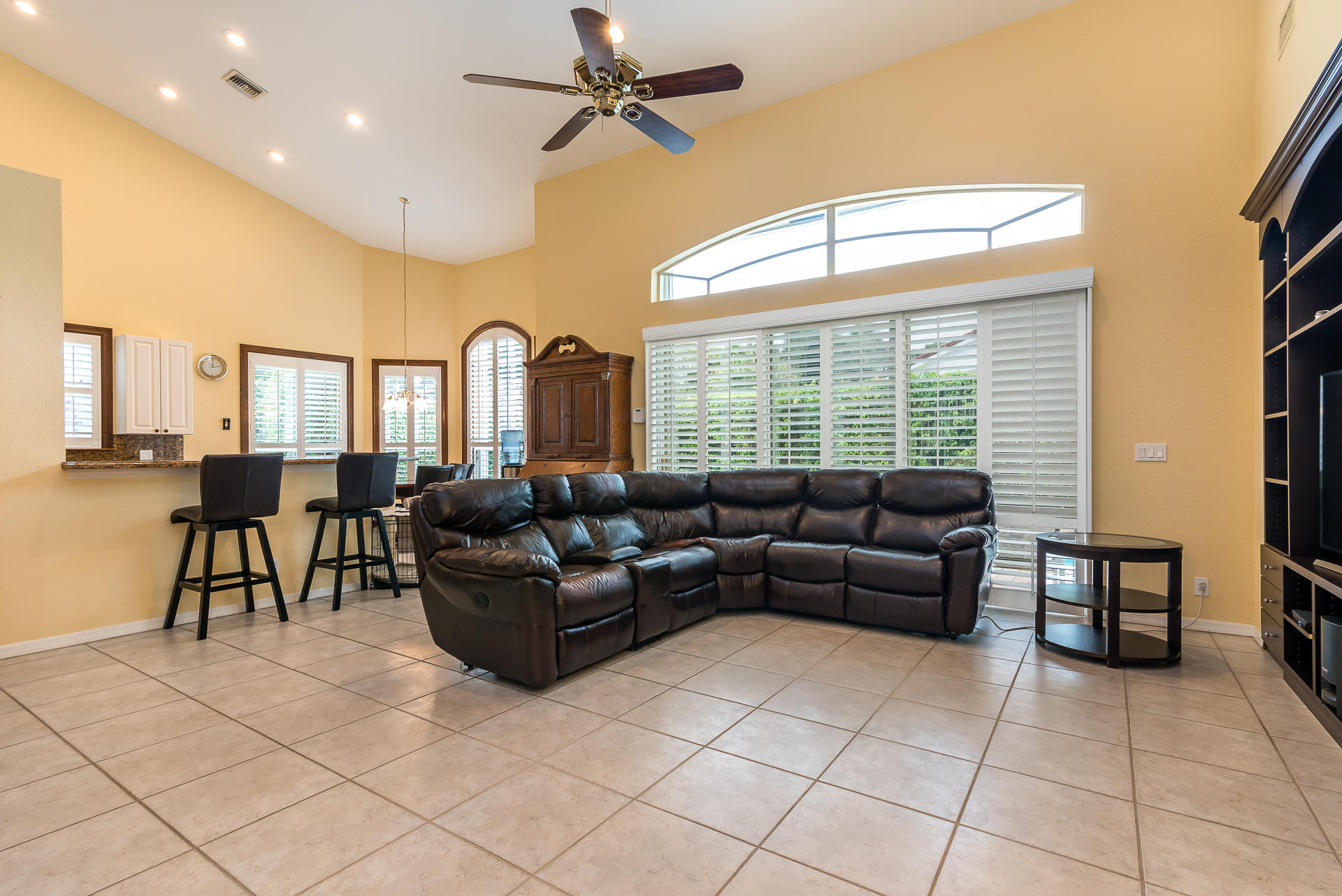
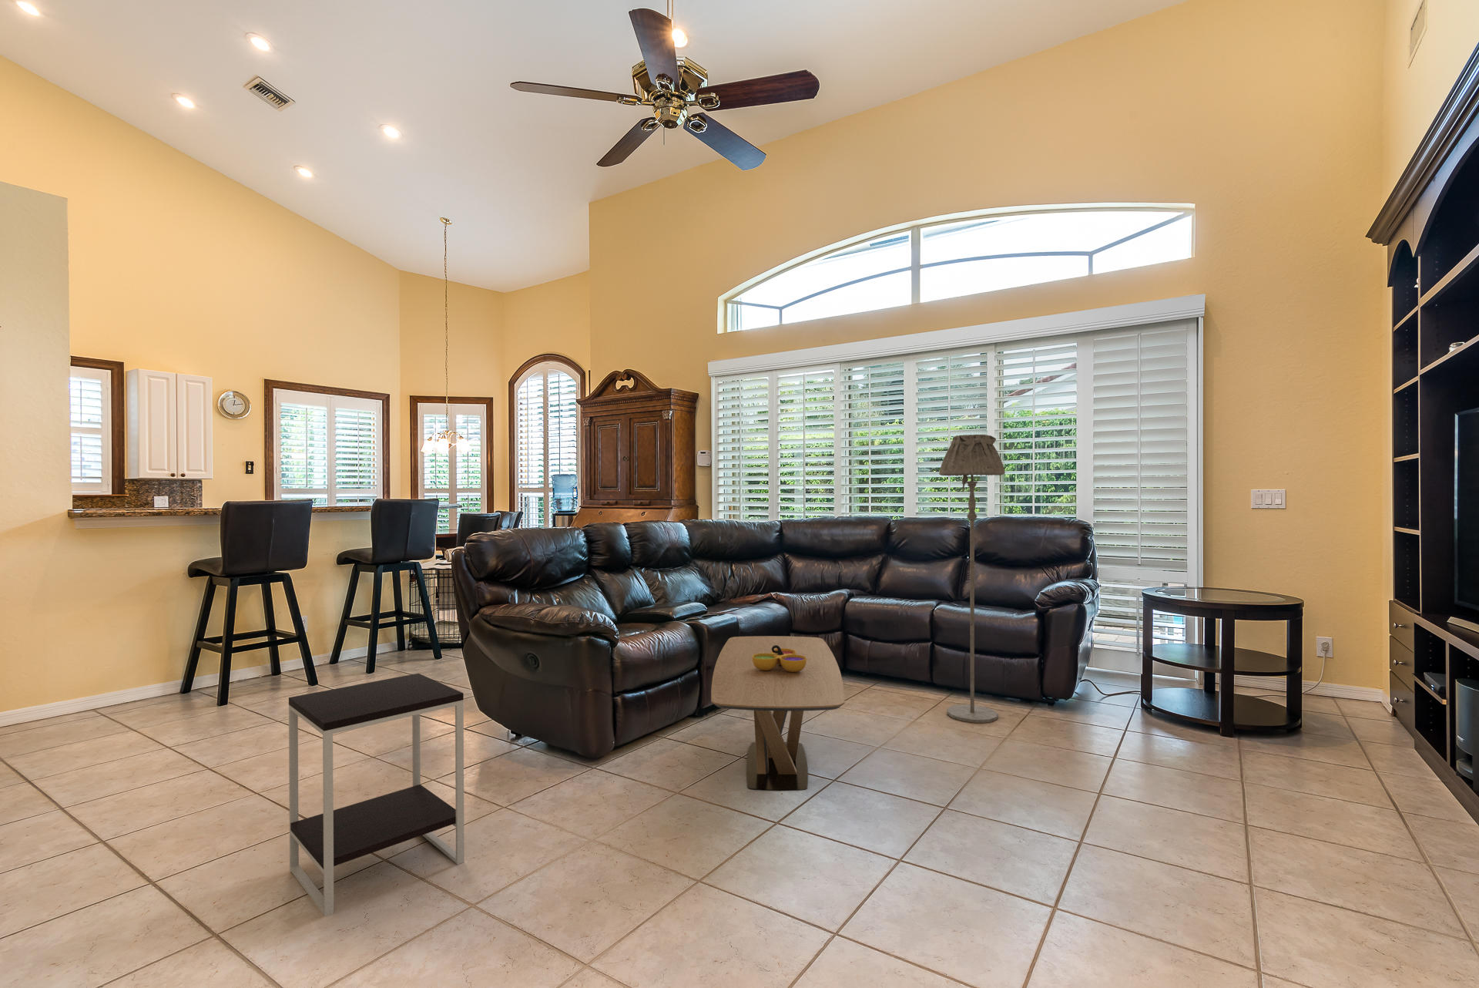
+ side table [288,673,465,917]
+ decorative bowl [752,645,807,672]
+ coffee table [710,635,845,792]
+ floor lamp [938,433,1006,723]
